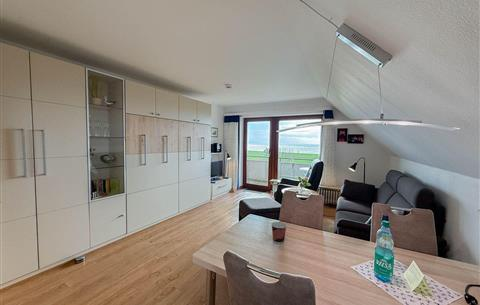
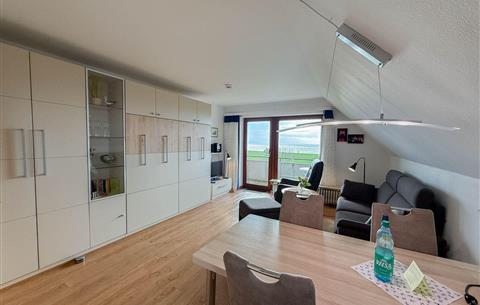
- cup [270,221,288,245]
